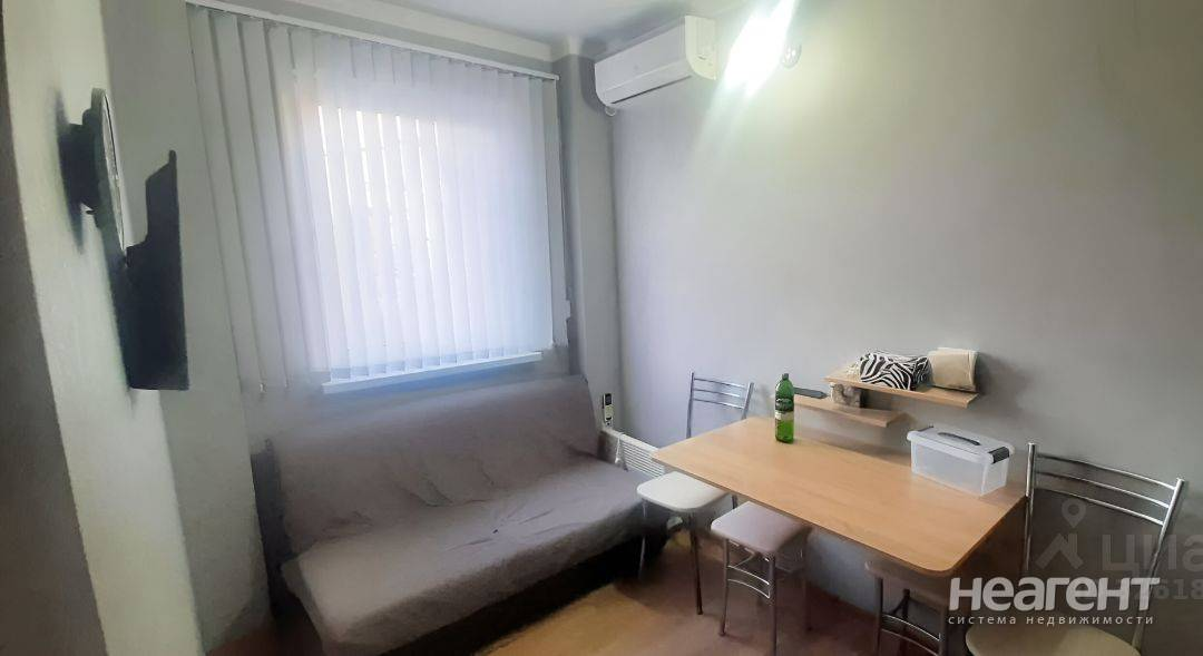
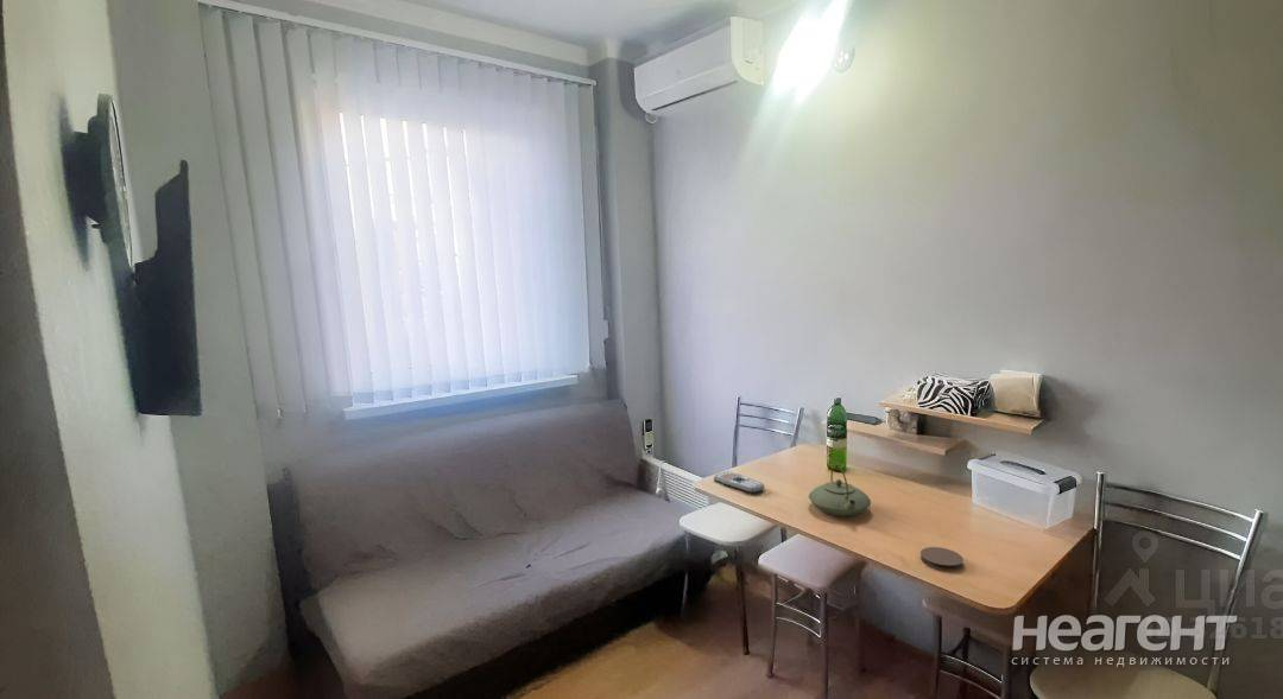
+ teapot [808,462,872,517]
+ coaster [919,546,965,572]
+ remote control [713,470,765,494]
